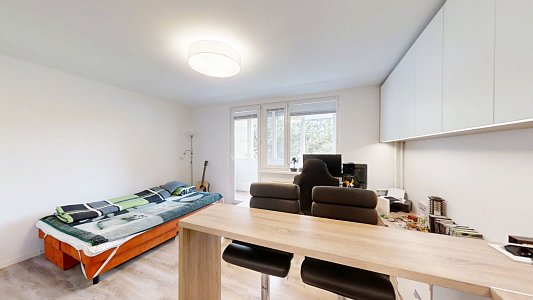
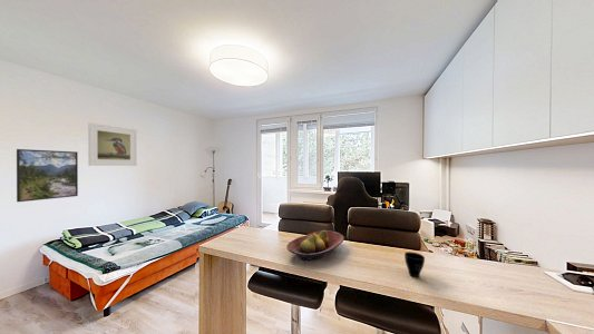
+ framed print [16,148,79,203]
+ fruit bowl [285,229,345,263]
+ cup [403,250,426,278]
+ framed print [87,121,138,167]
